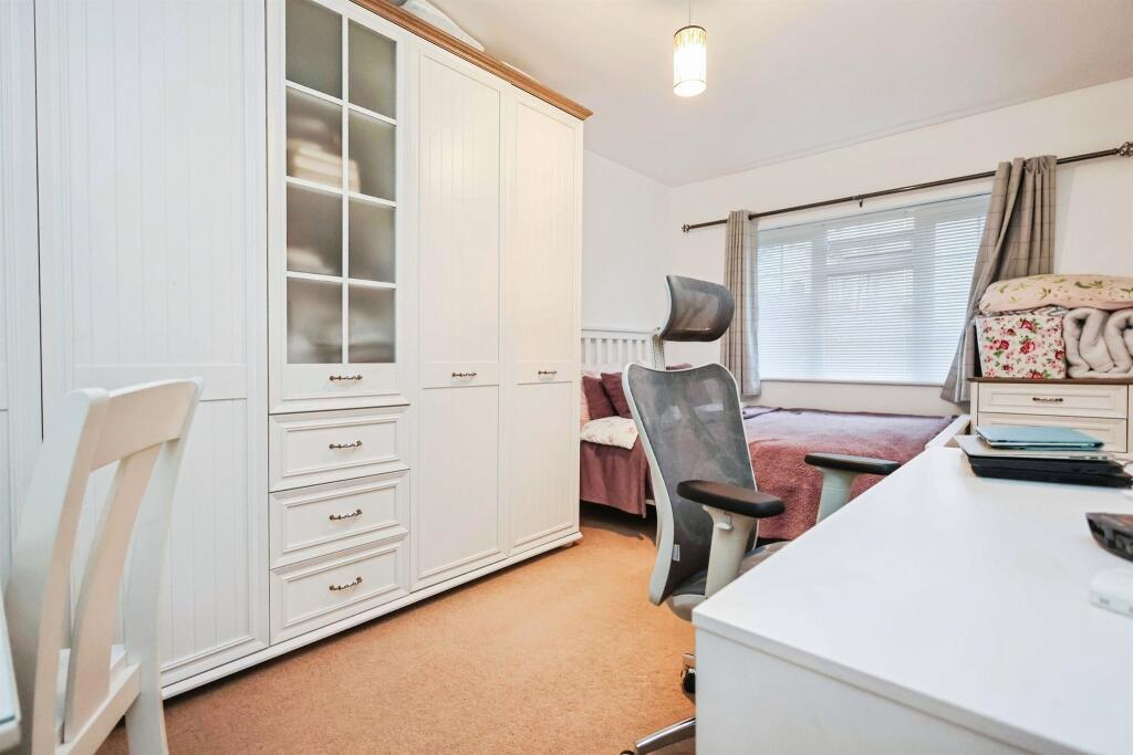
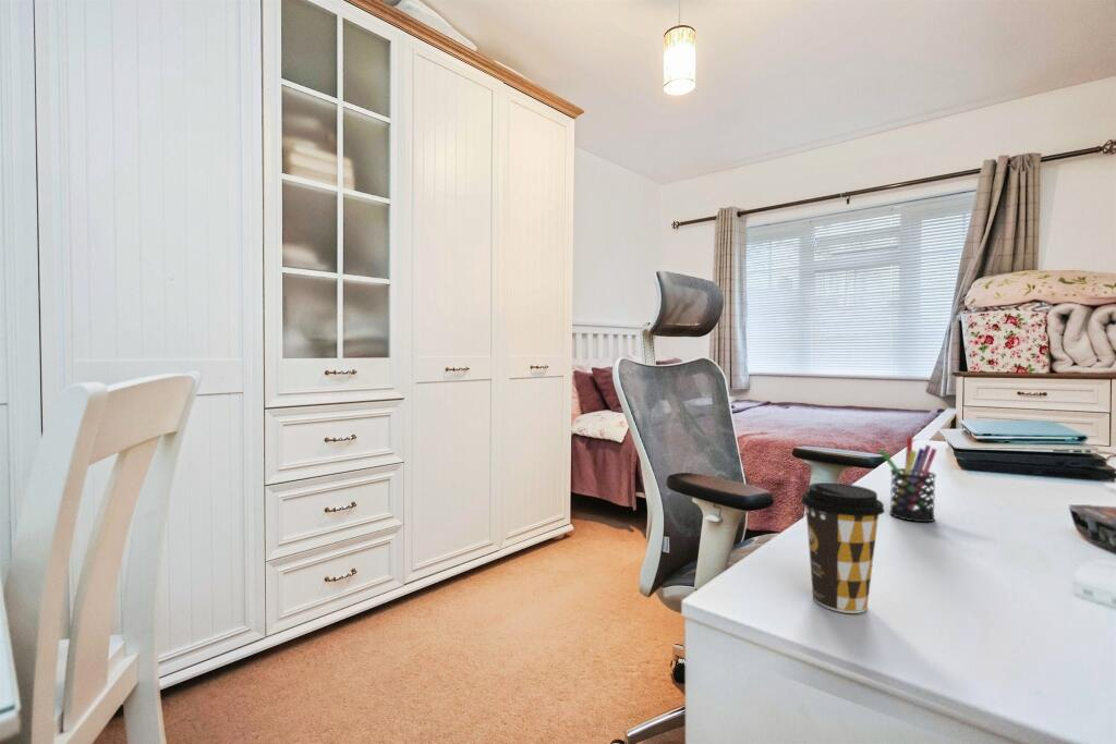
+ coffee cup [800,481,886,614]
+ pen holder [878,436,938,523]
